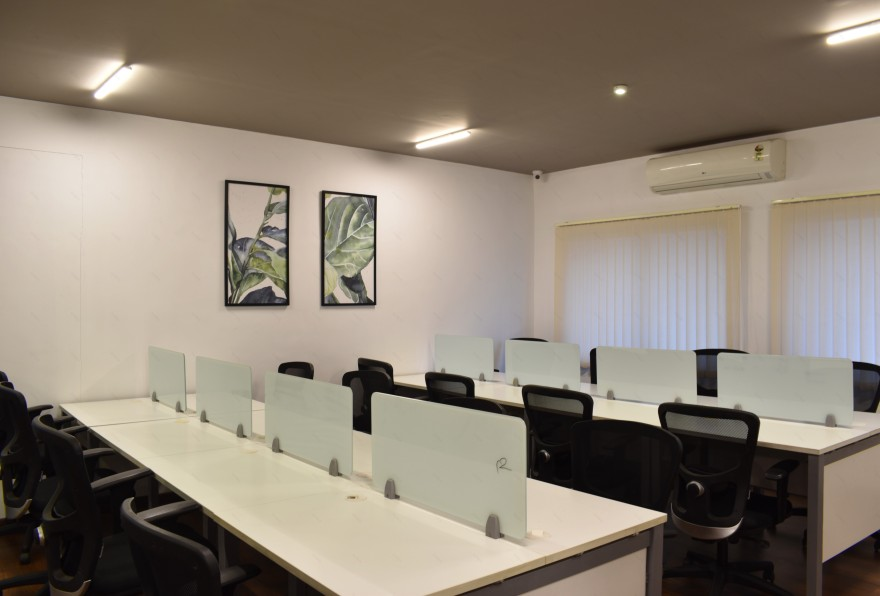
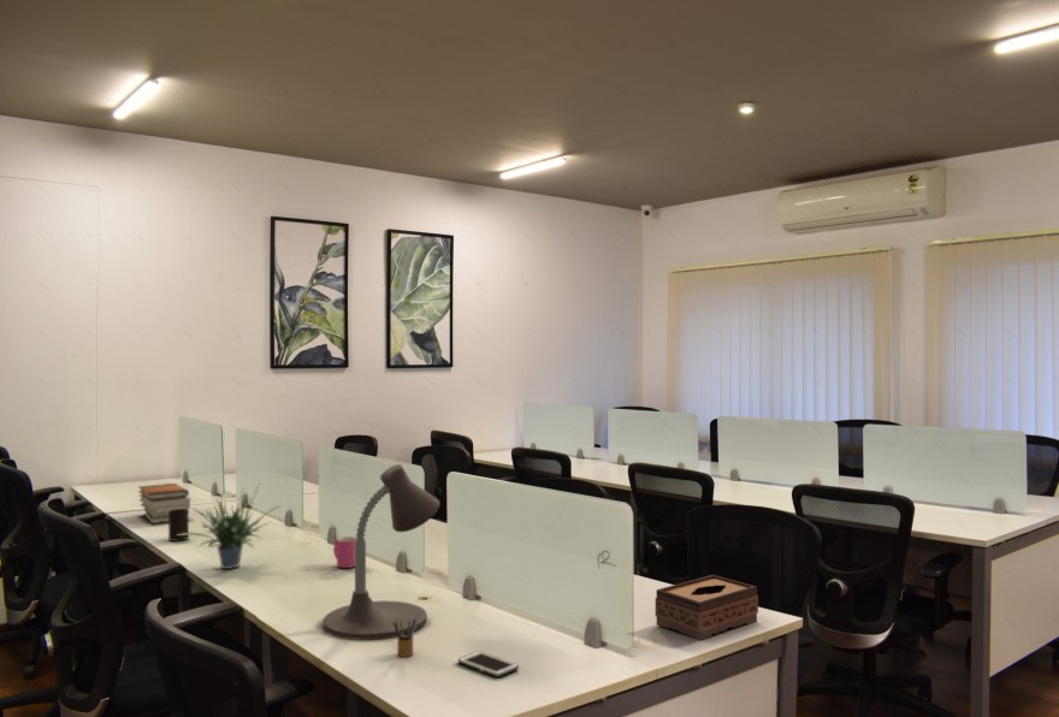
+ pencil box [394,615,419,658]
+ mug [332,535,357,569]
+ potted plant [177,480,282,570]
+ book stack [137,482,191,525]
+ cell phone [457,650,520,679]
+ cup [167,509,190,543]
+ desk lamp [323,463,440,641]
+ tissue box [655,574,759,641]
